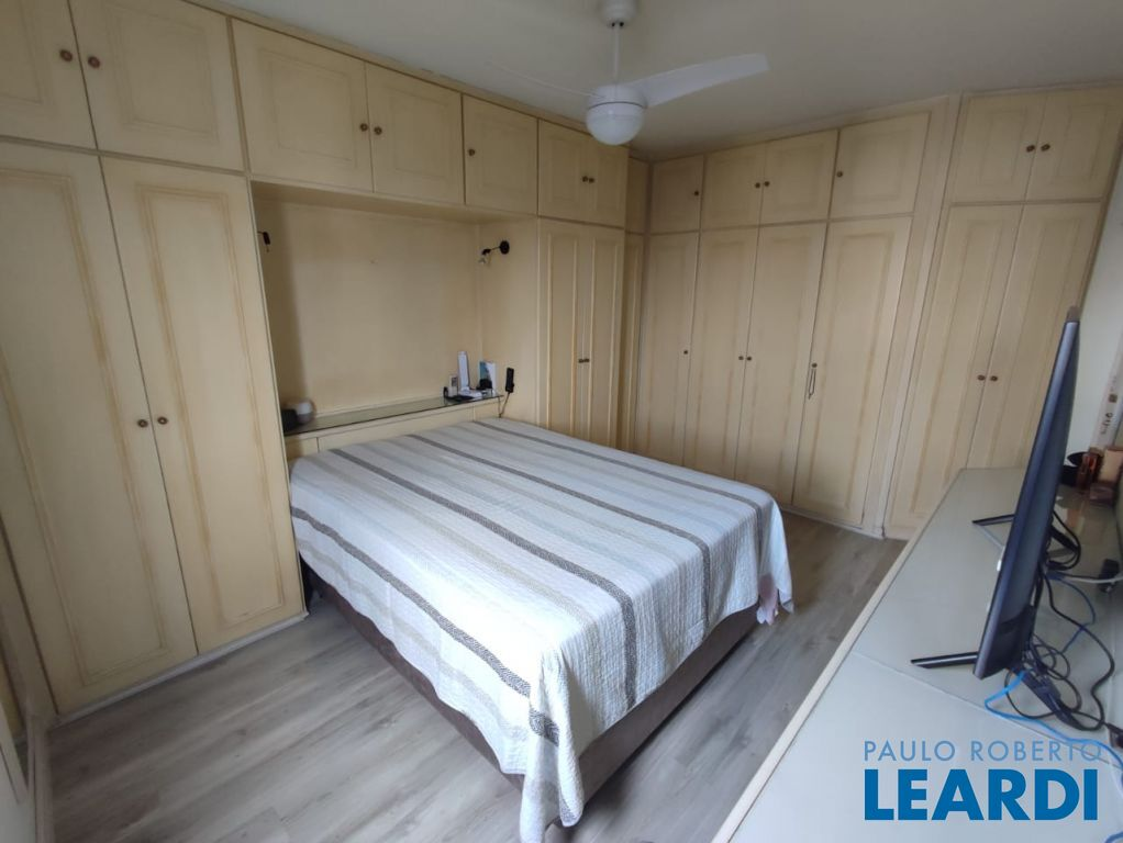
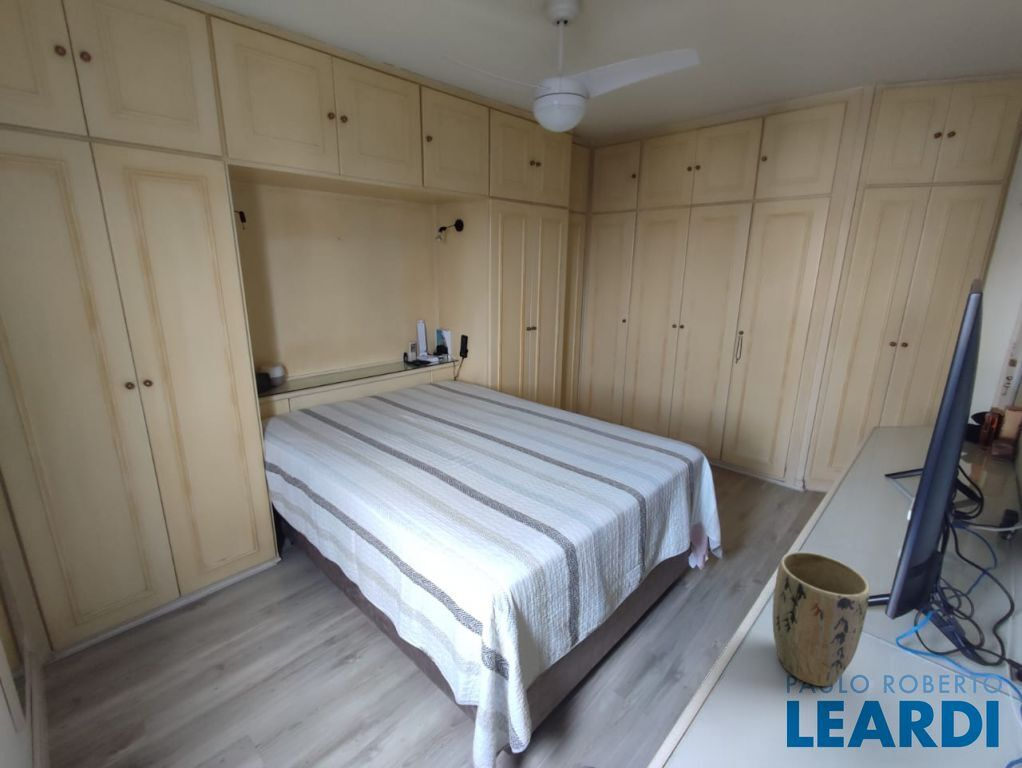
+ plant pot [772,550,871,687]
